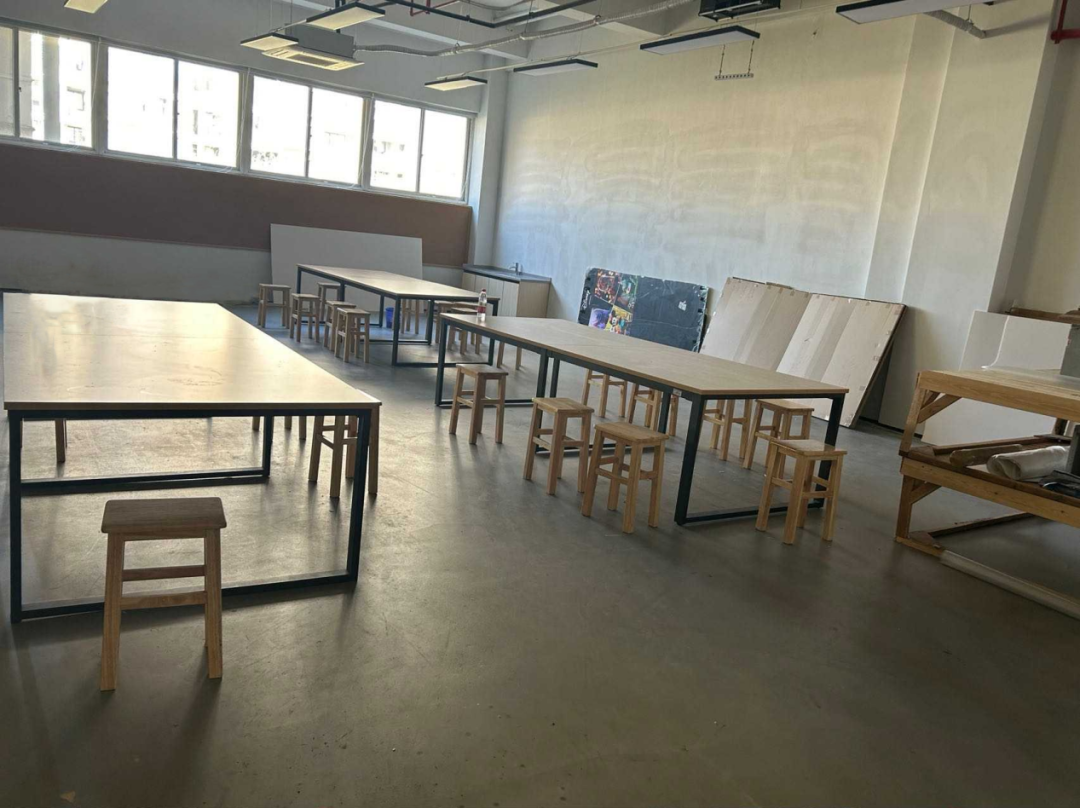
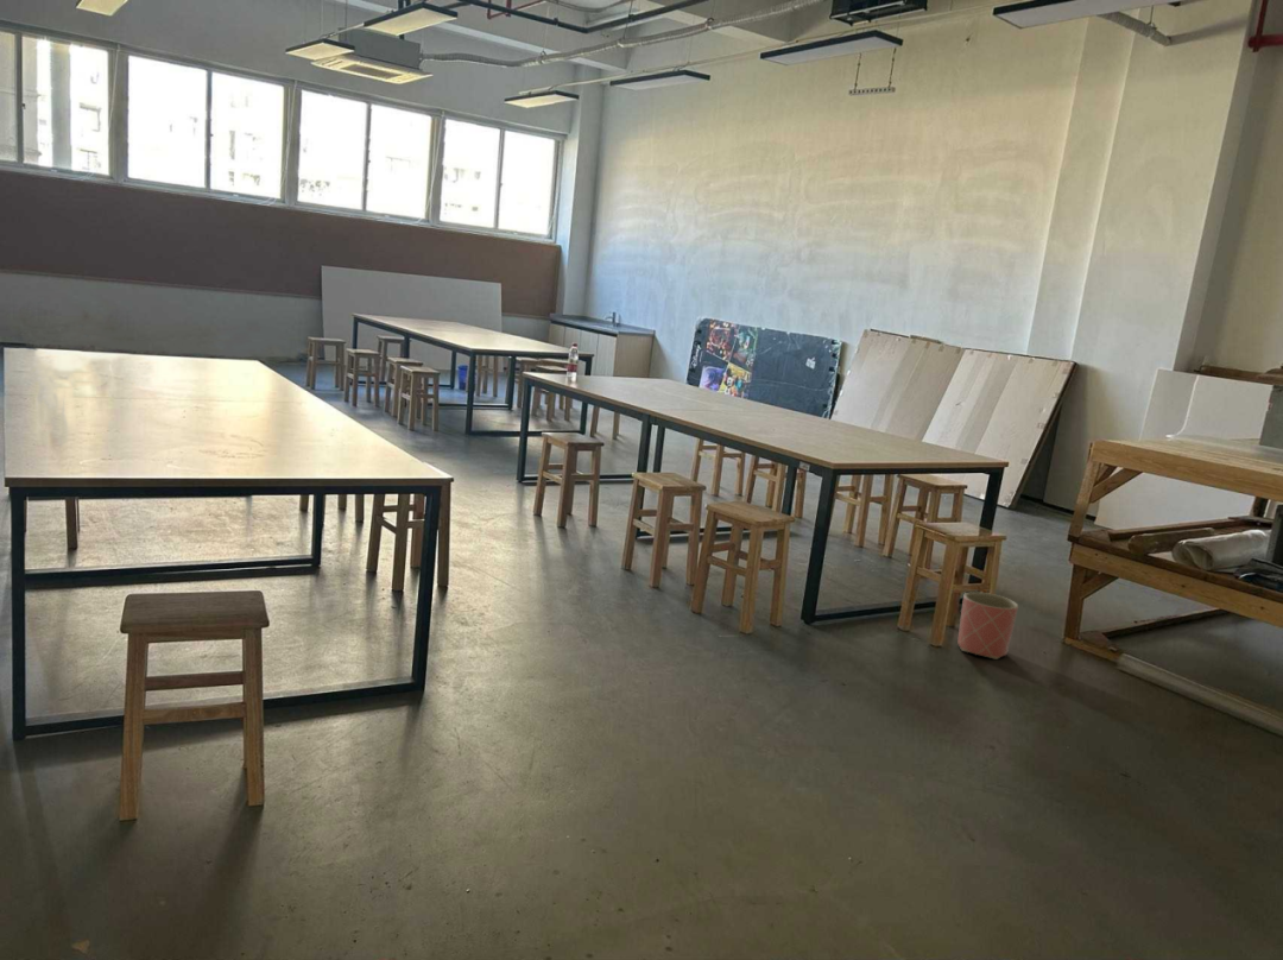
+ planter [956,590,1019,661]
